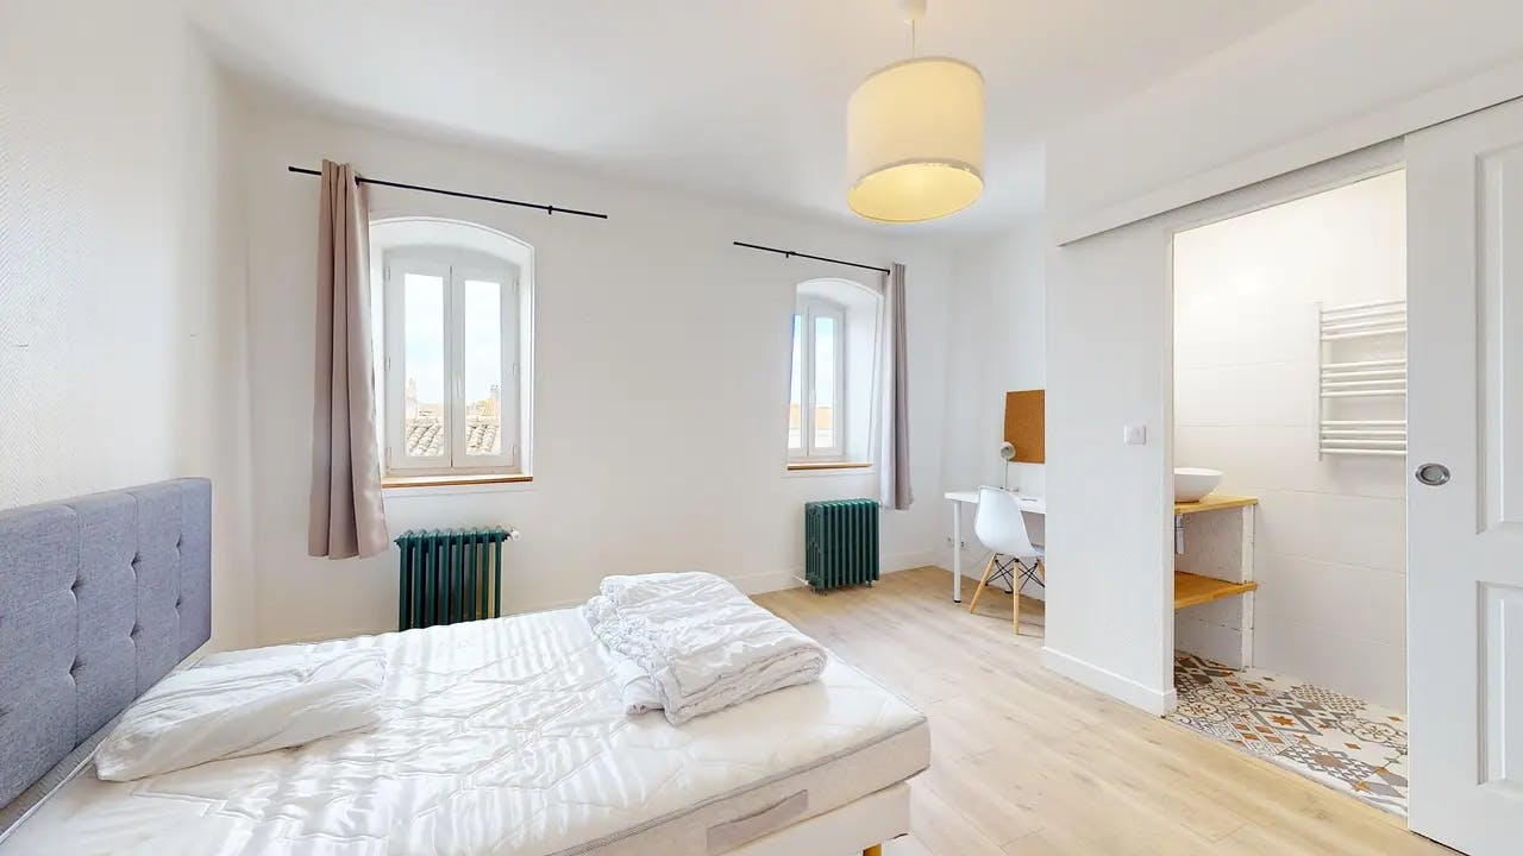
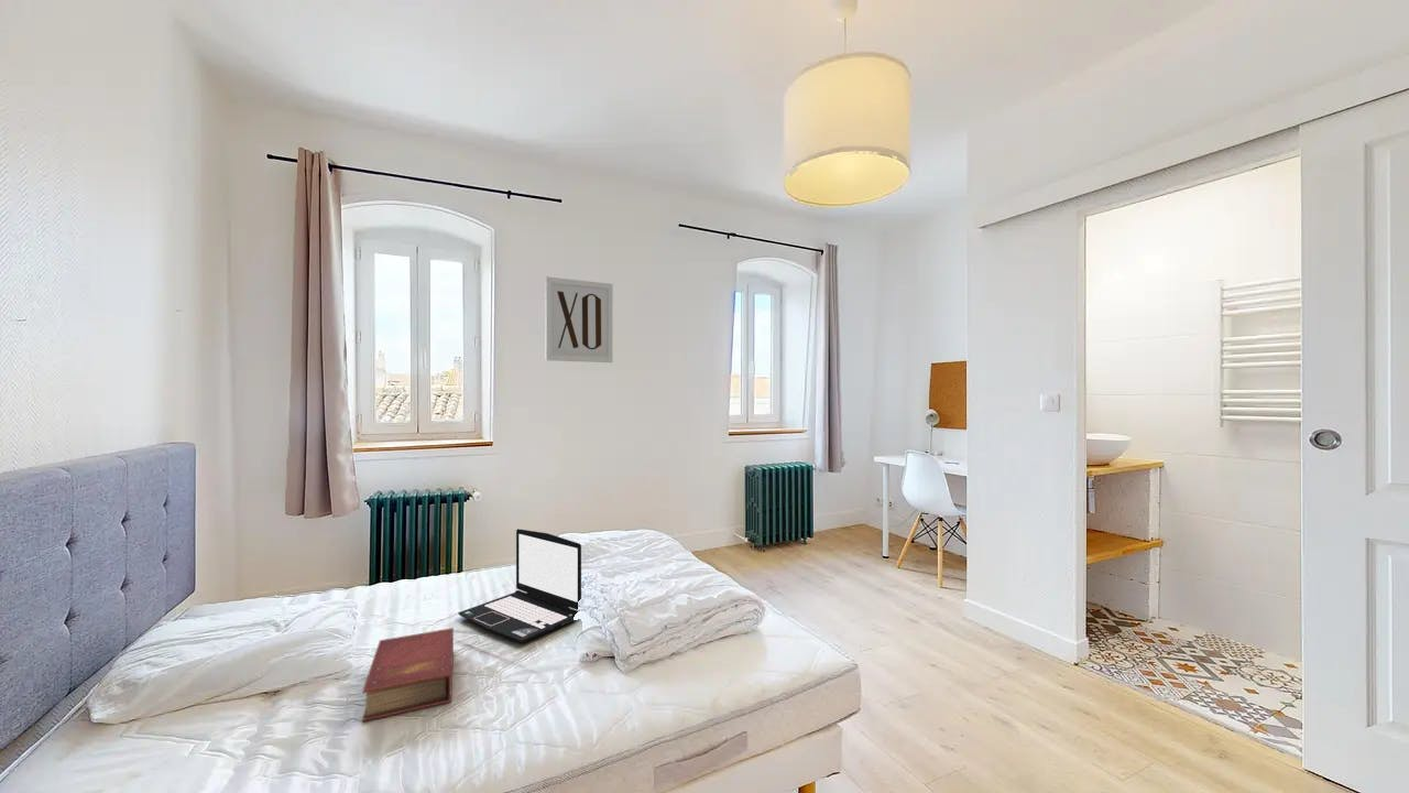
+ laptop [458,528,582,643]
+ book [361,627,455,723]
+ wall art [545,275,614,363]
